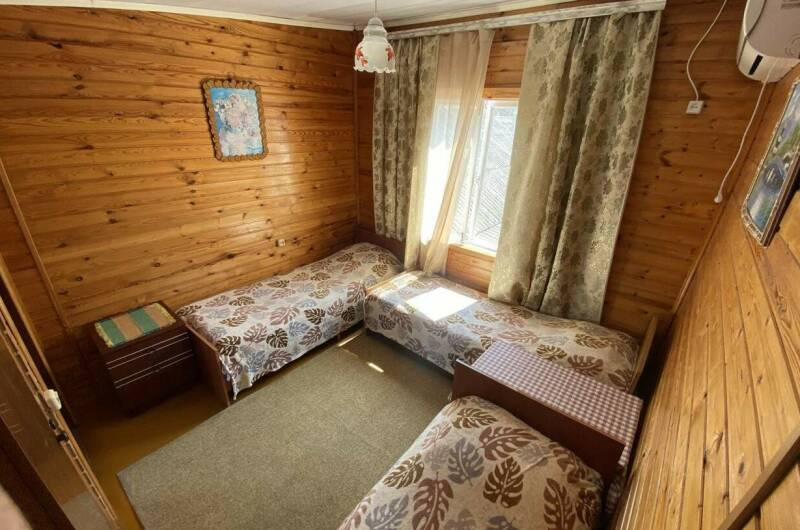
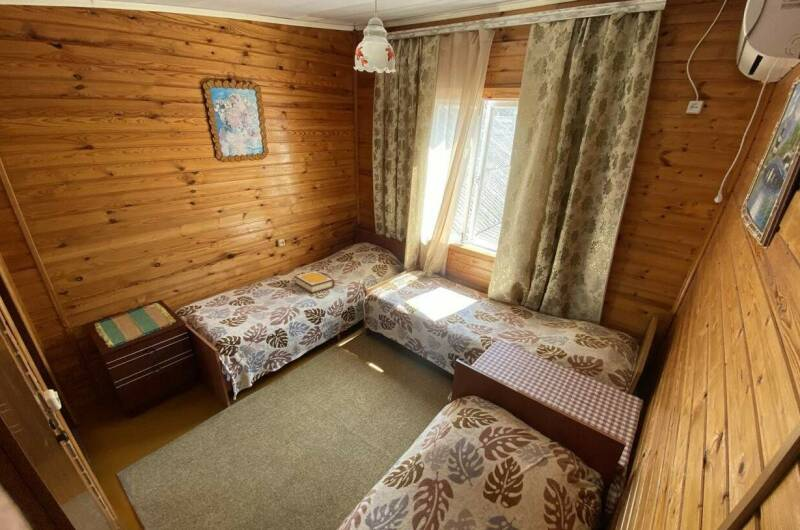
+ book [293,270,336,295]
